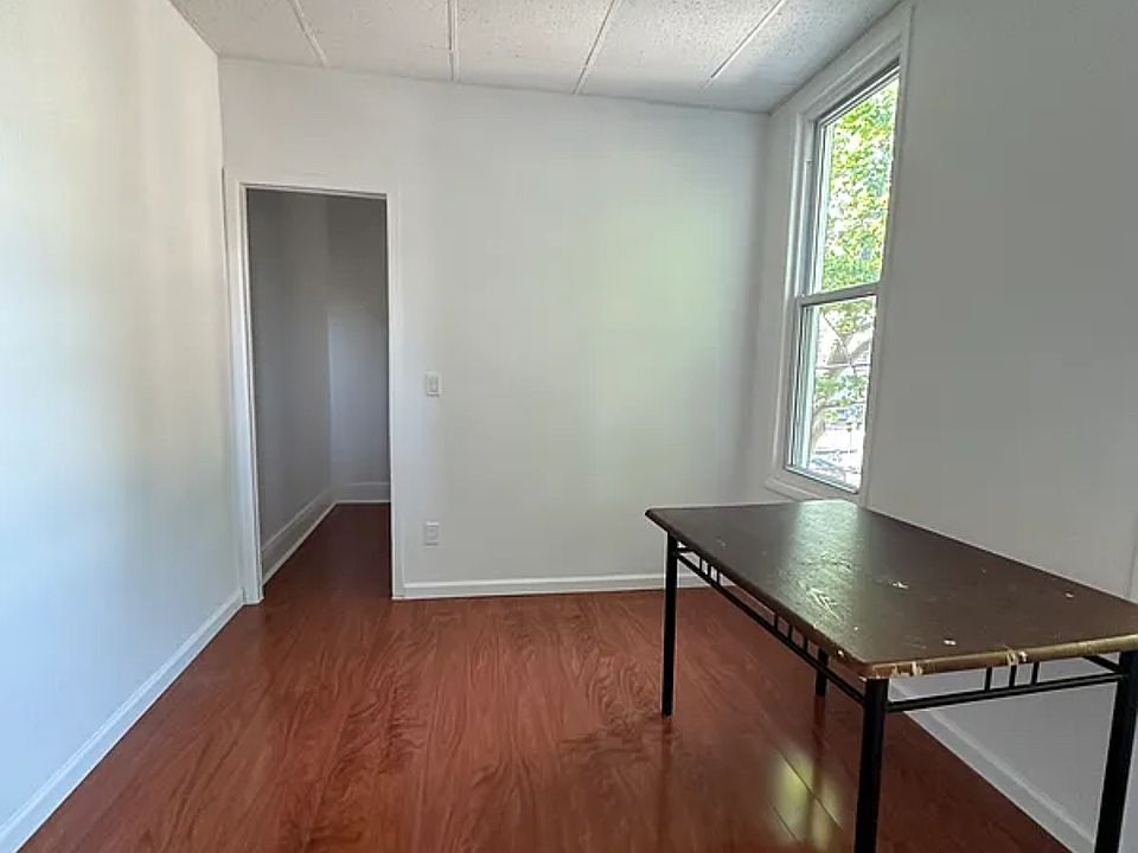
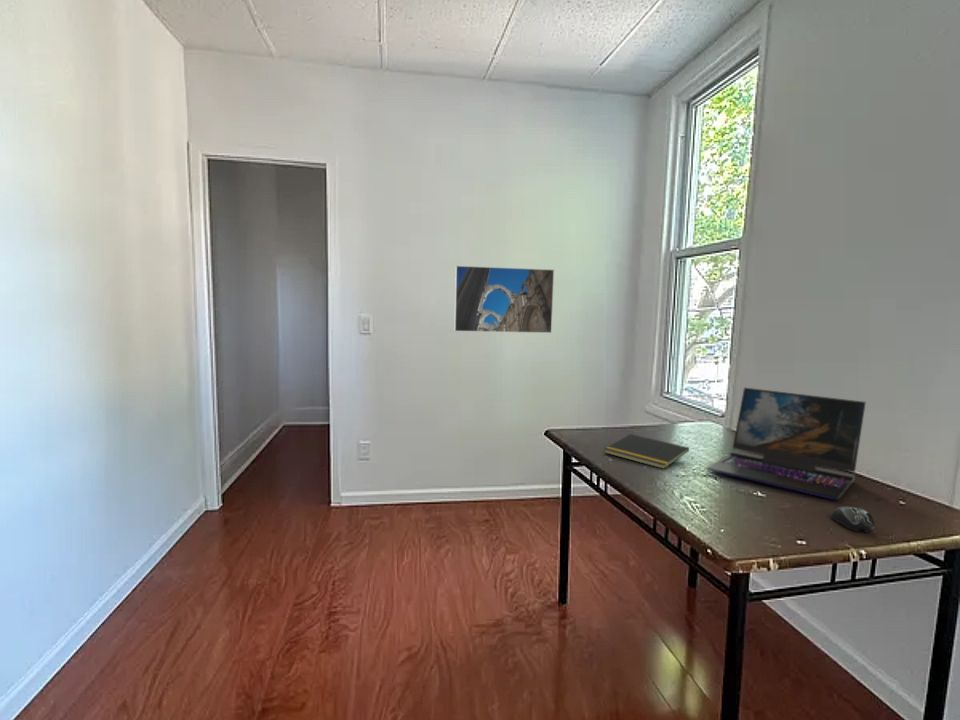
+ computer mouse [829,505,876,533]
+ laptop [705,387,867,501]
+ notepad [603,433,690,470]
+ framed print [453,265,555,334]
